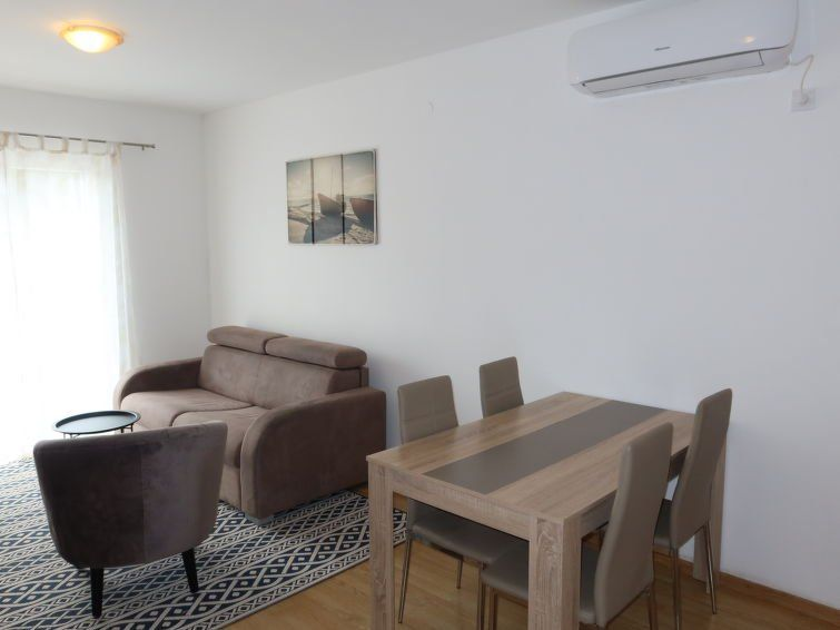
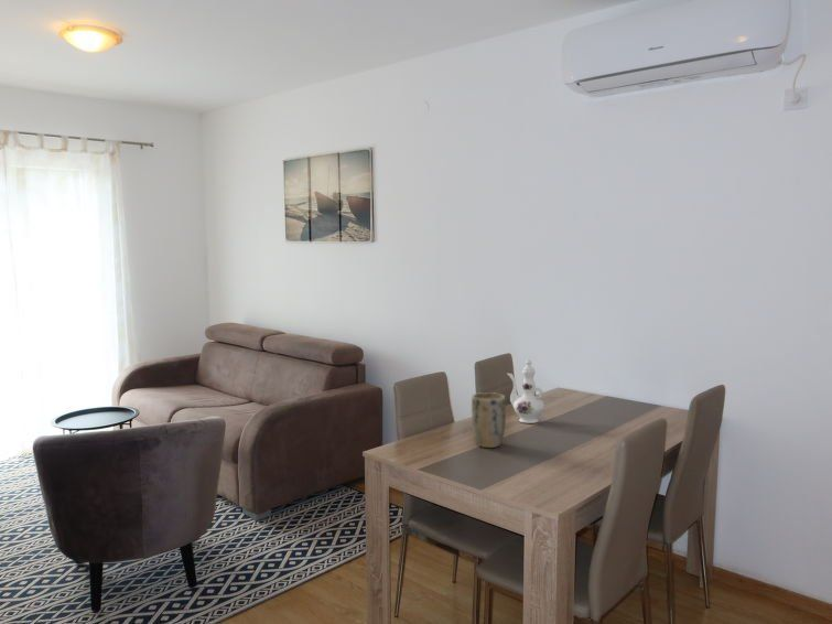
+ chinaware [507,358,545,424]
+ plant pot [471,391,507,449]
